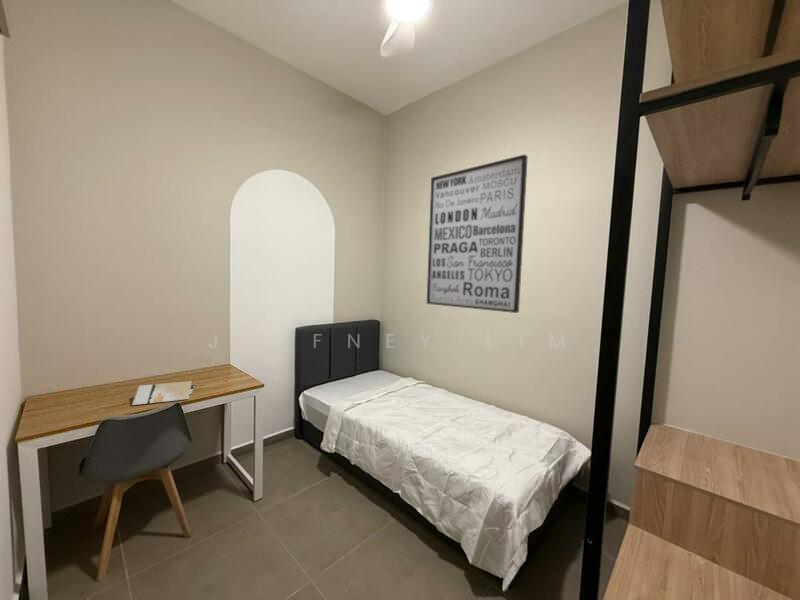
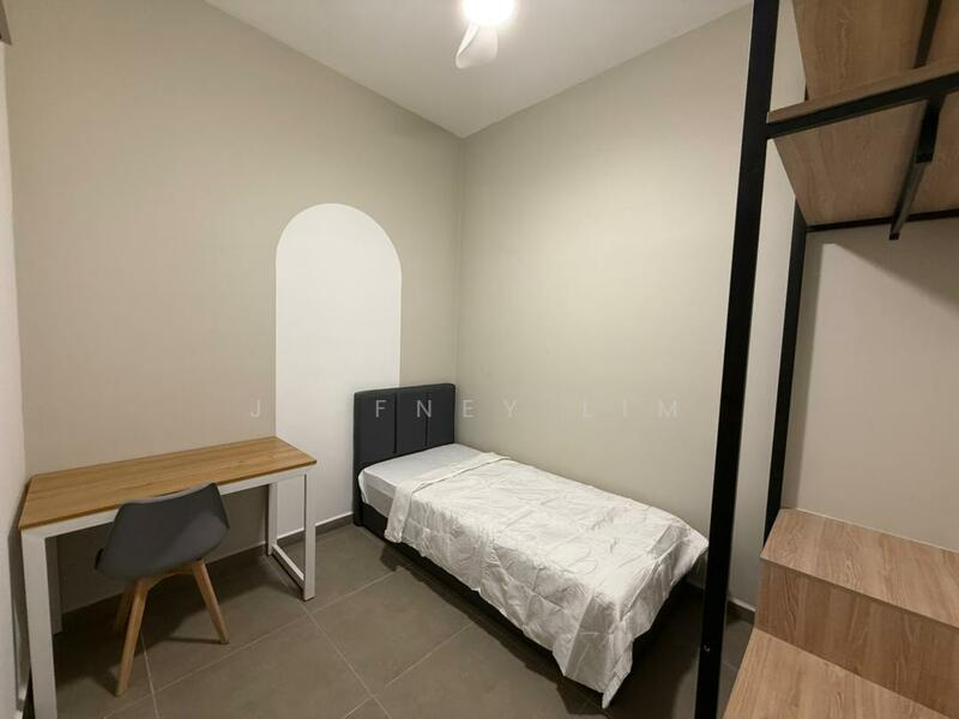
- wall art [426,153,529,314]
- brochure [131,380,197,406]
